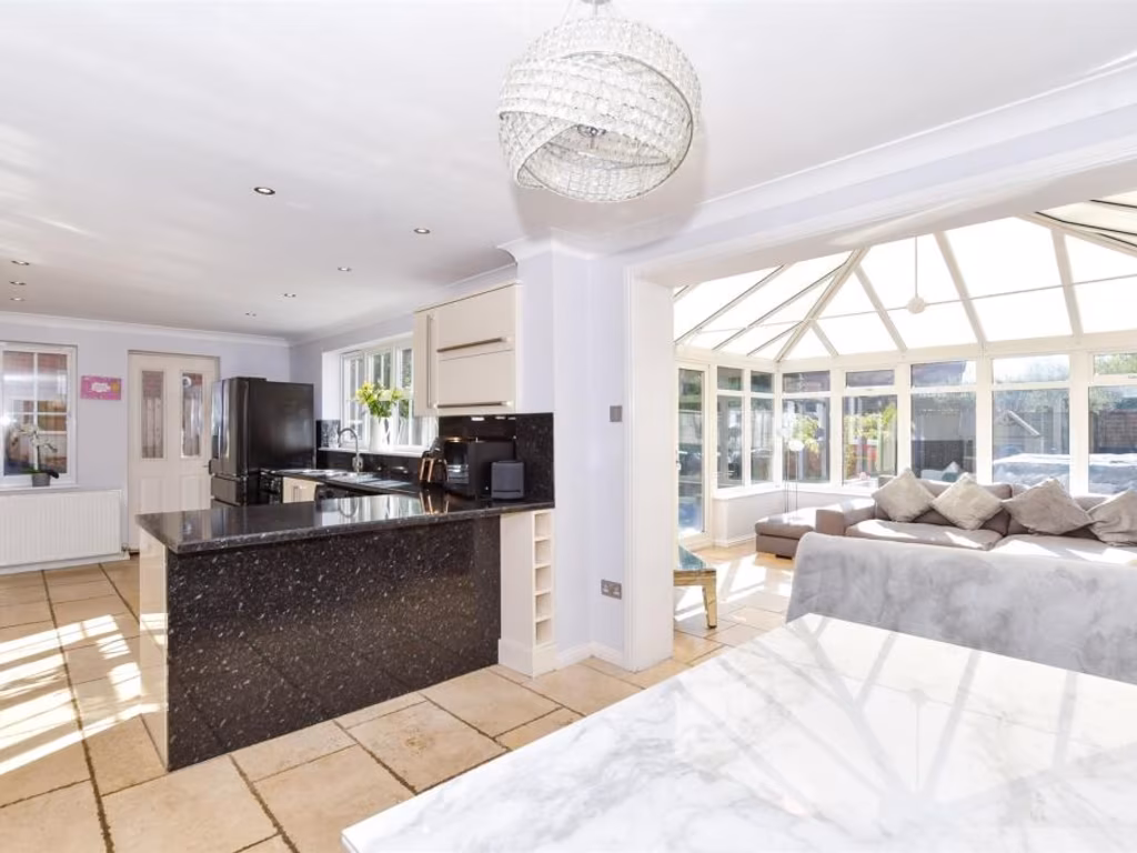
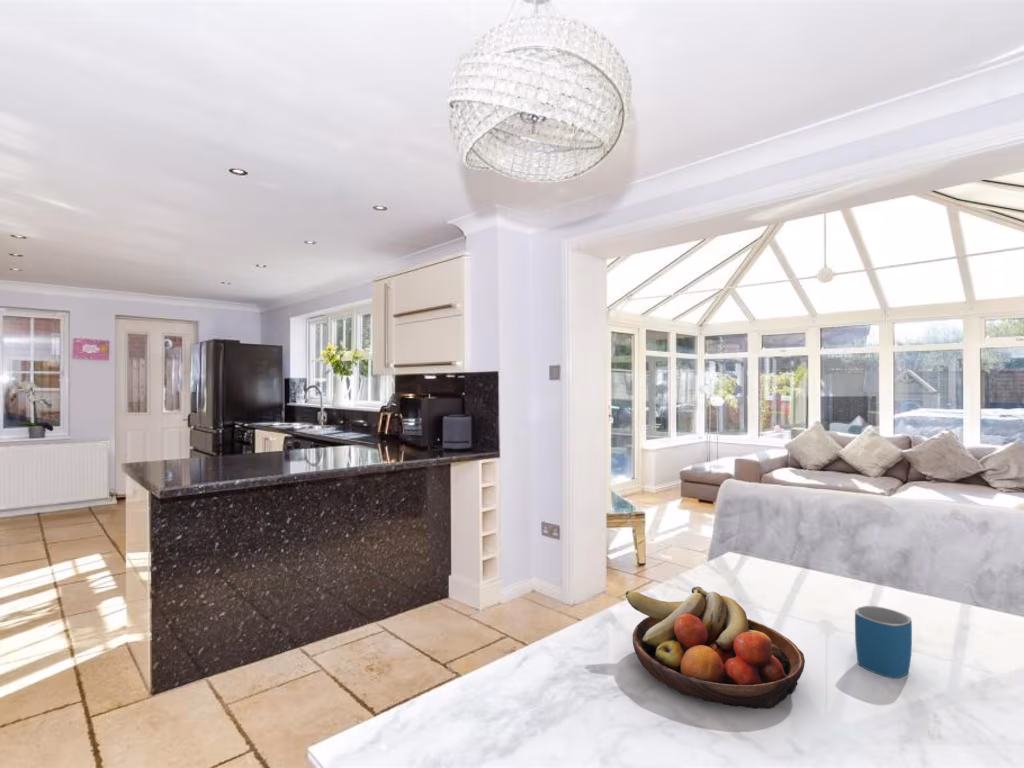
+ mug [854,605,913,679]
+ fruit bowl [625,586,806,710]
